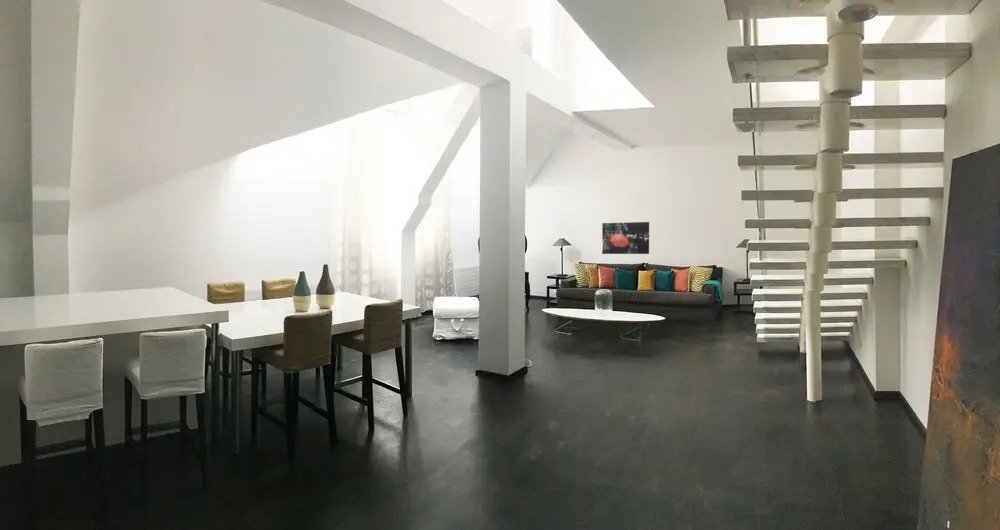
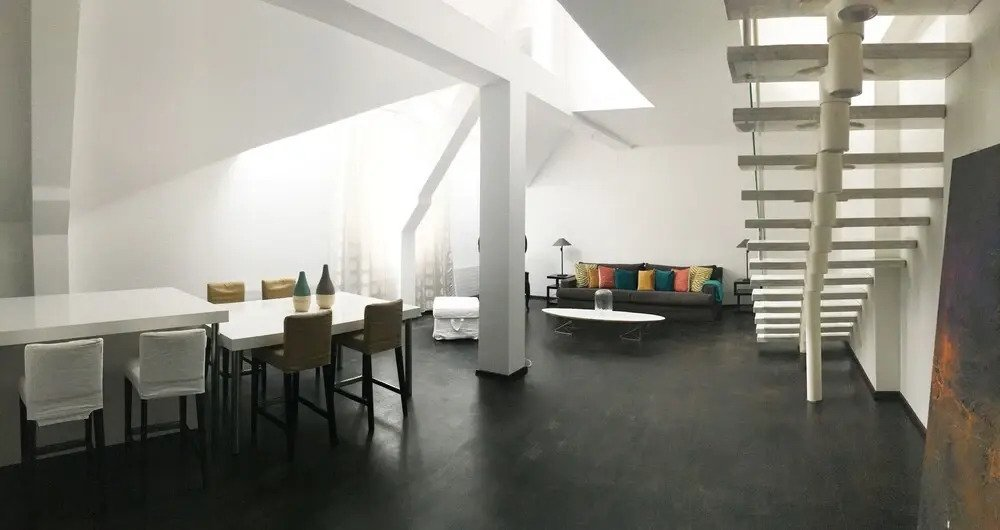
- wall art [601,221,650,255]
